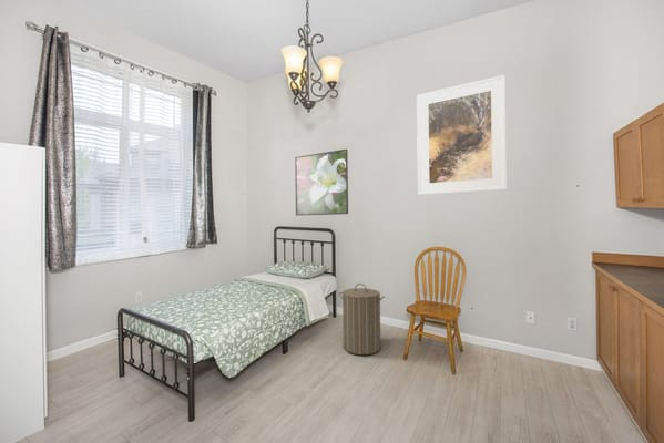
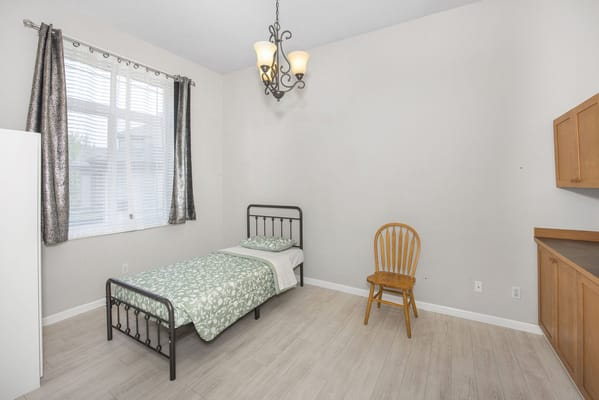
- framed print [294,148,349,217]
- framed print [416,74,508,196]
- laundry hamper [338,282,386,356]
